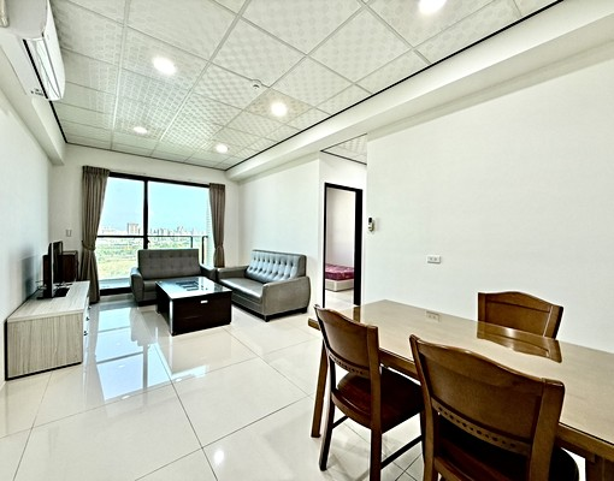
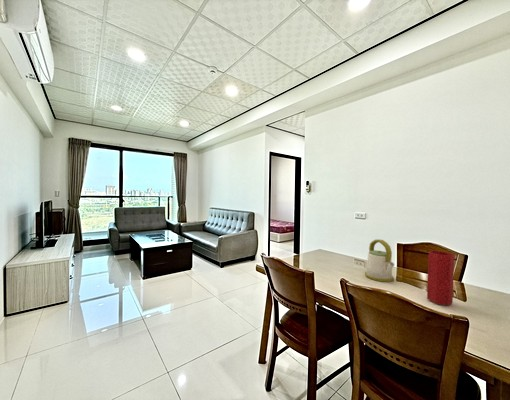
+ kettle [364,238,395,283]
+ vase [426,250,455,307]
